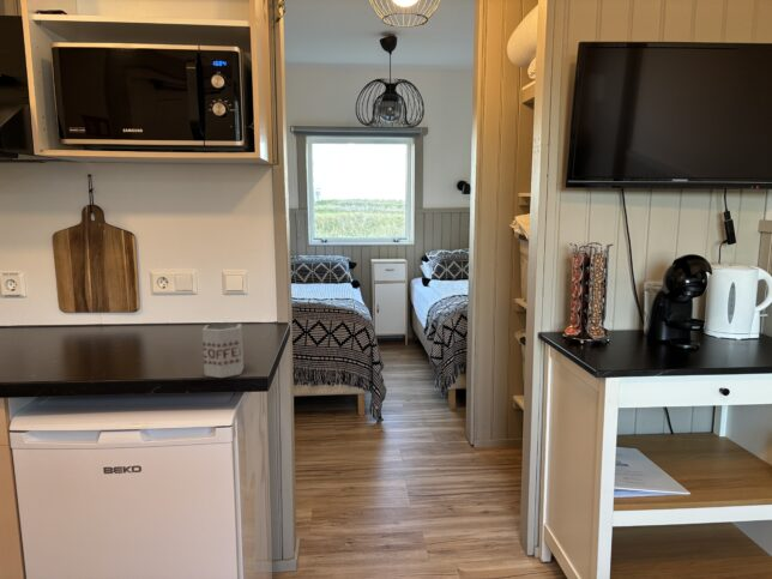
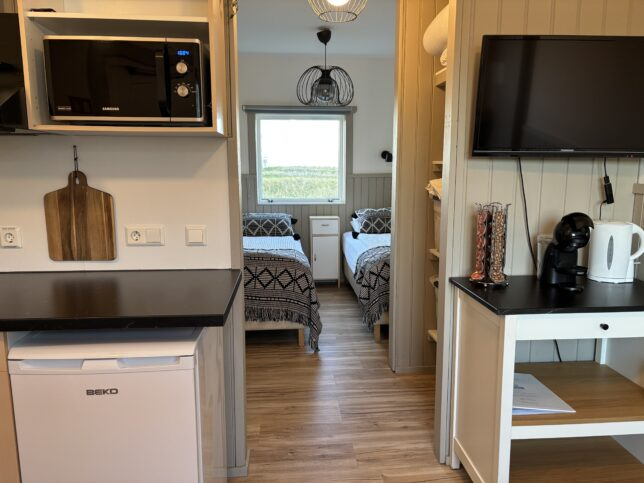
- mug [201,321,245,379]
